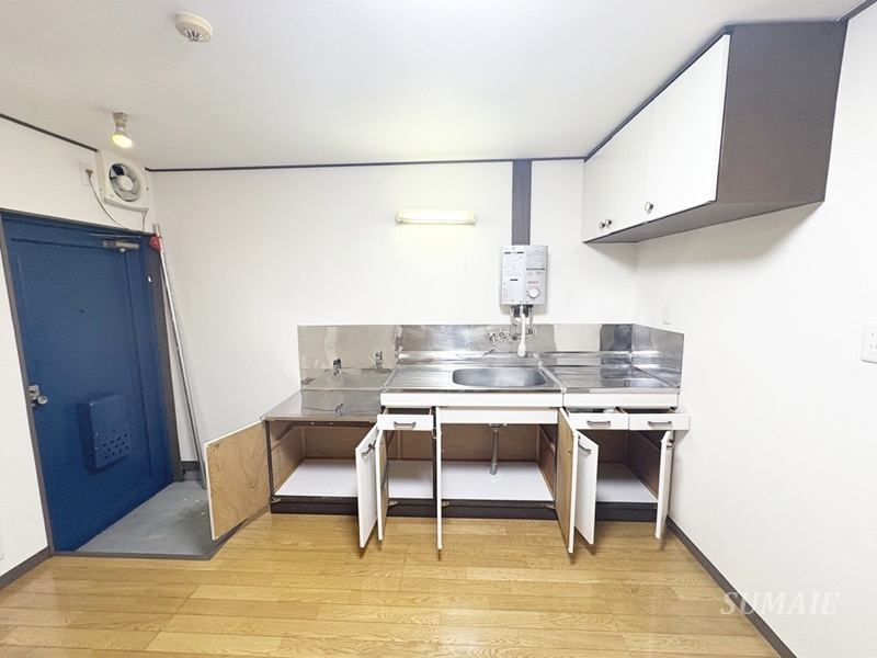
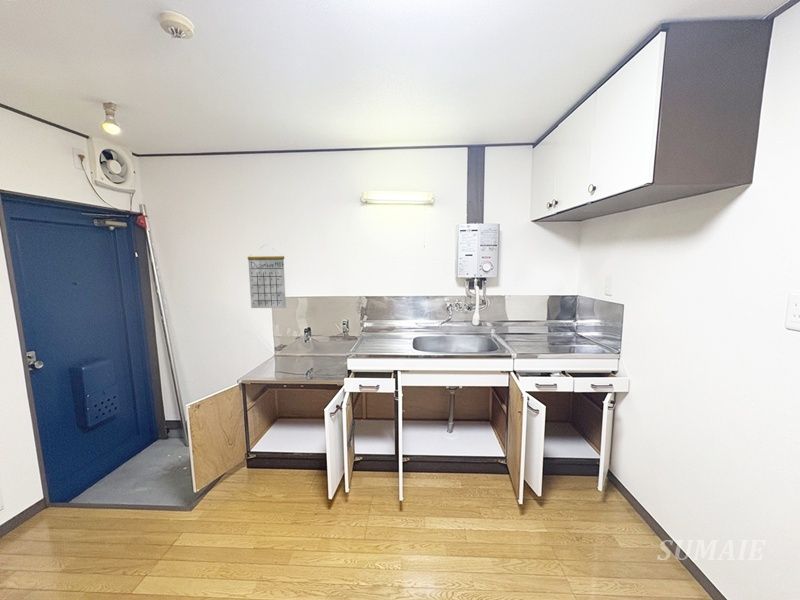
+ calendar [247,243,287,309]
